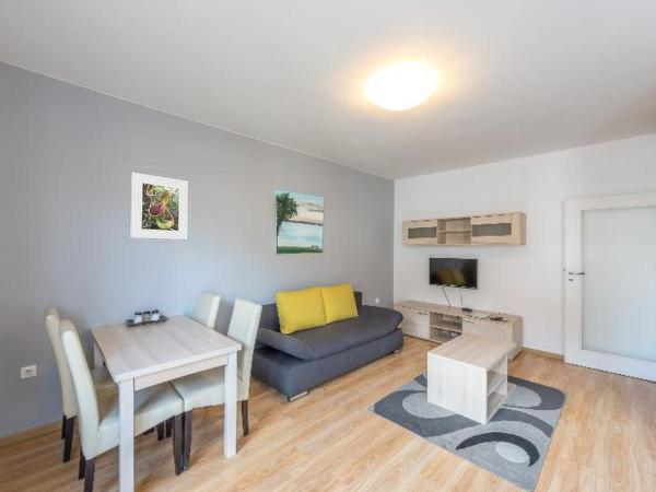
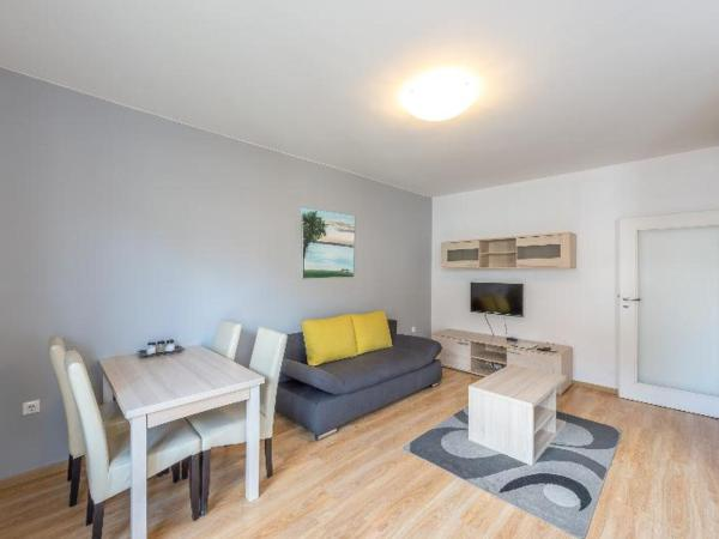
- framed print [130,172,189,241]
